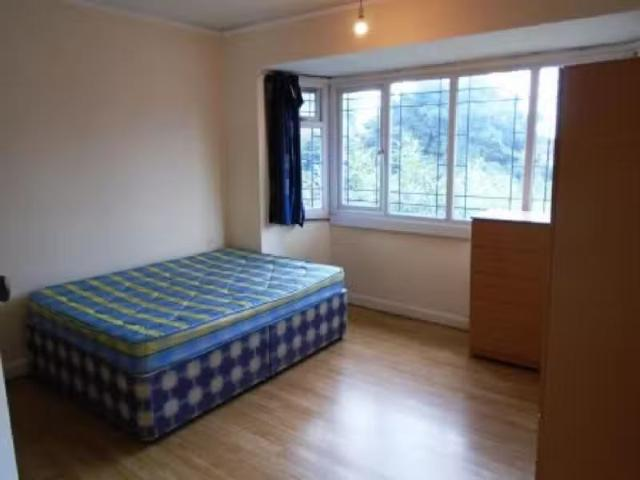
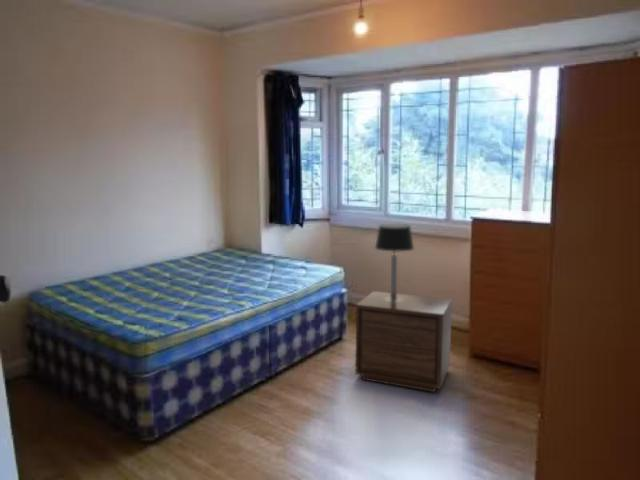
+ nightstand [355,290,453,393]
+ table lamp [374,223,415,303]
